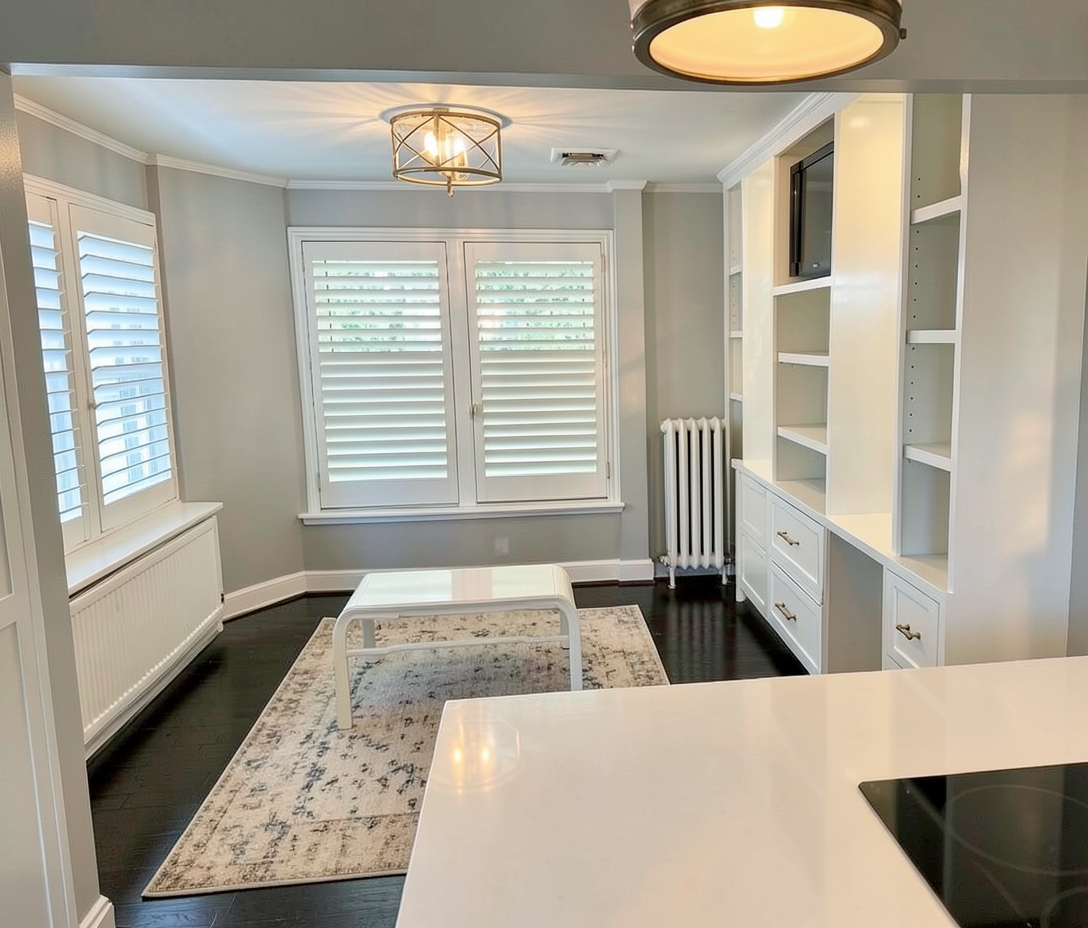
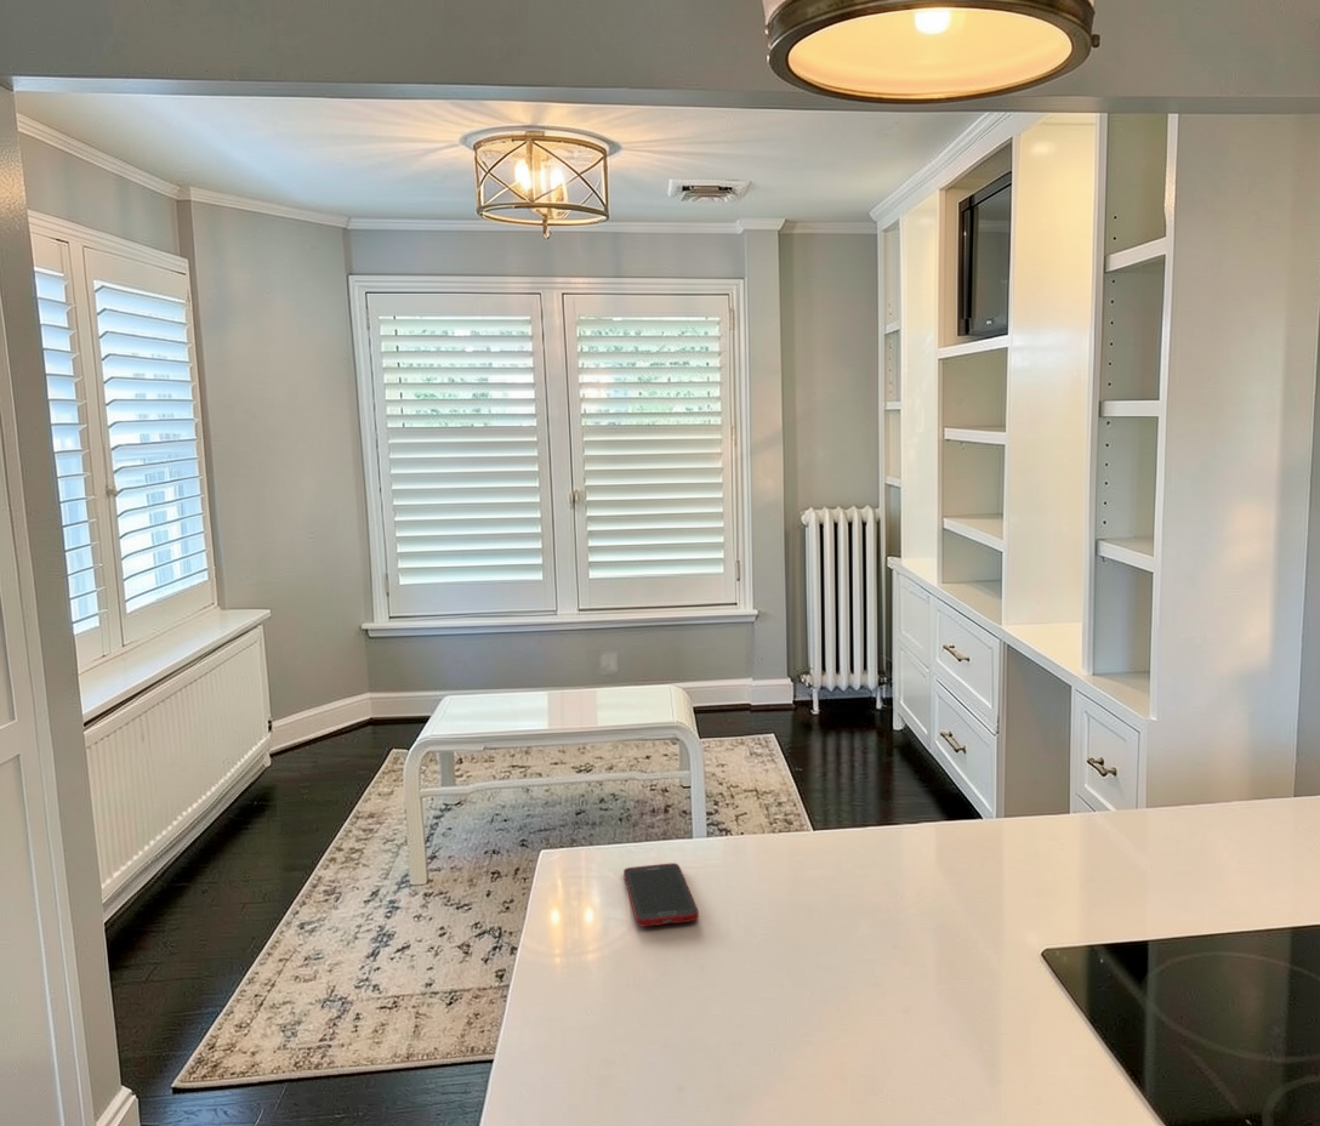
+ cell phone [622,861,700,928]
